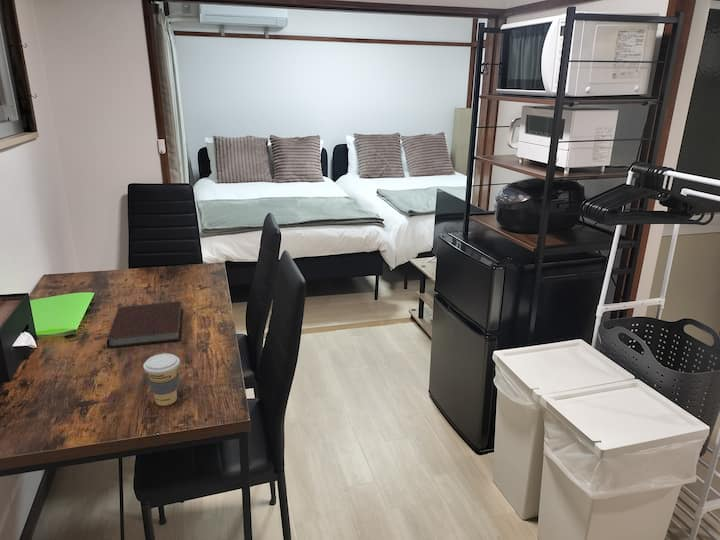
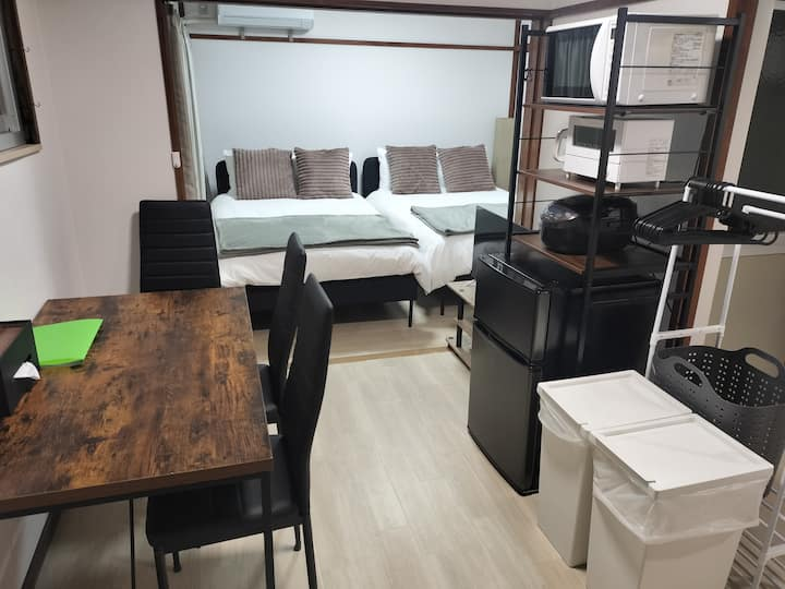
- notebook [106,300,184,349]
- coffee cup [142,353,181,407]
